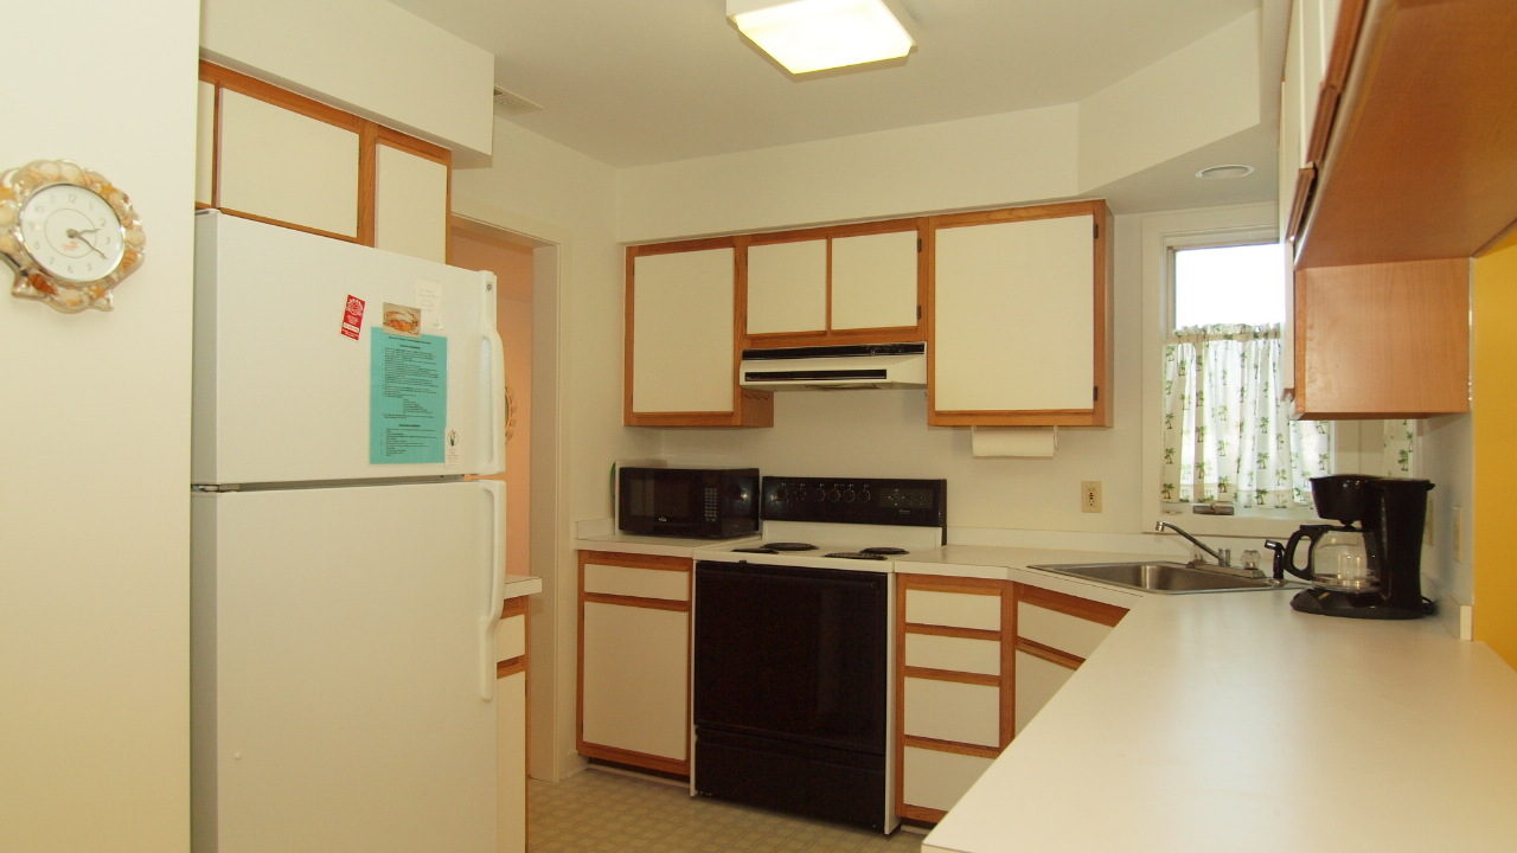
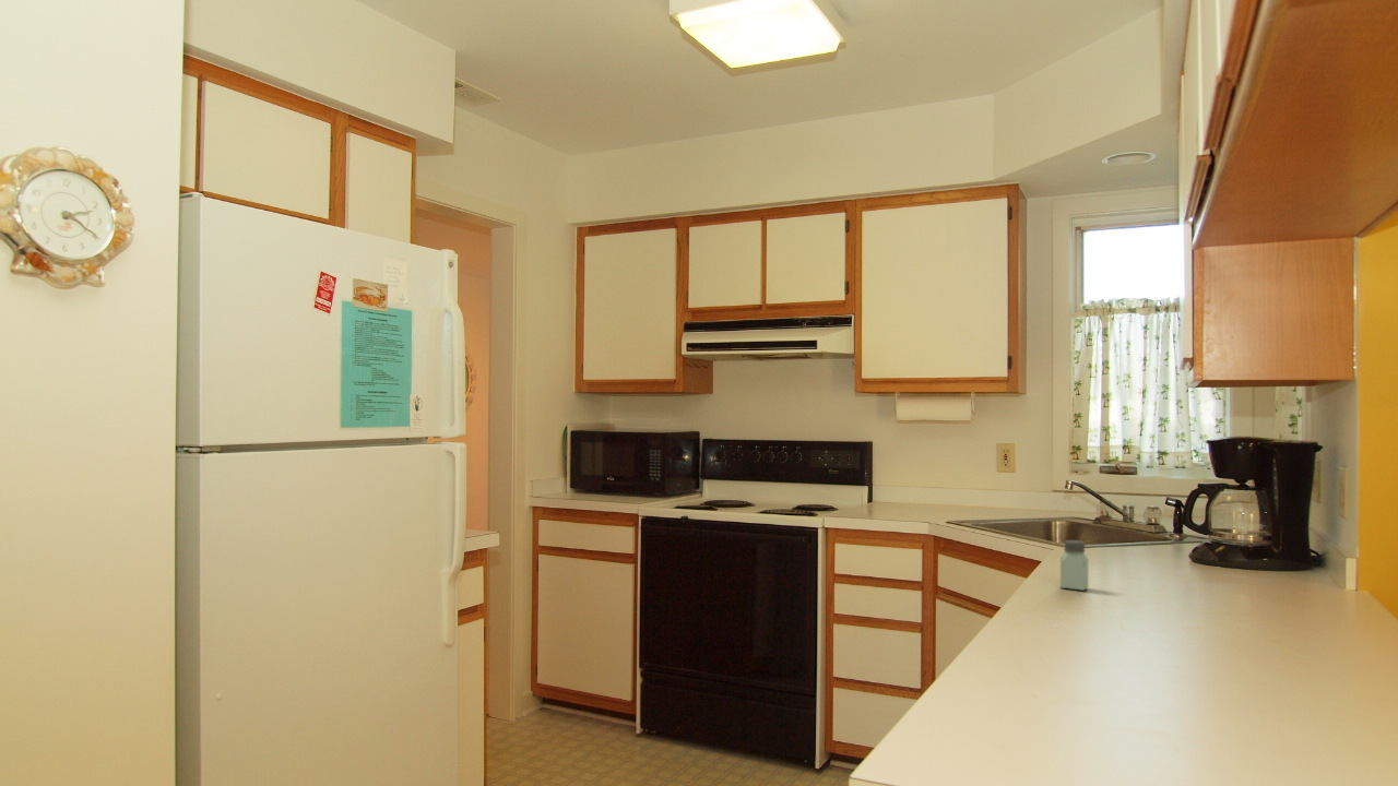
+ saltshaker [1059,539,1089,592]
